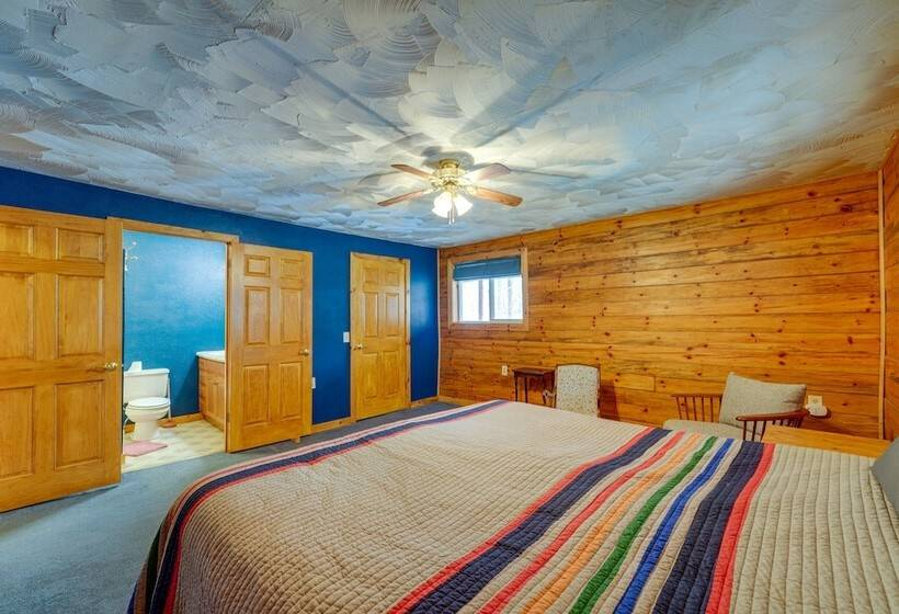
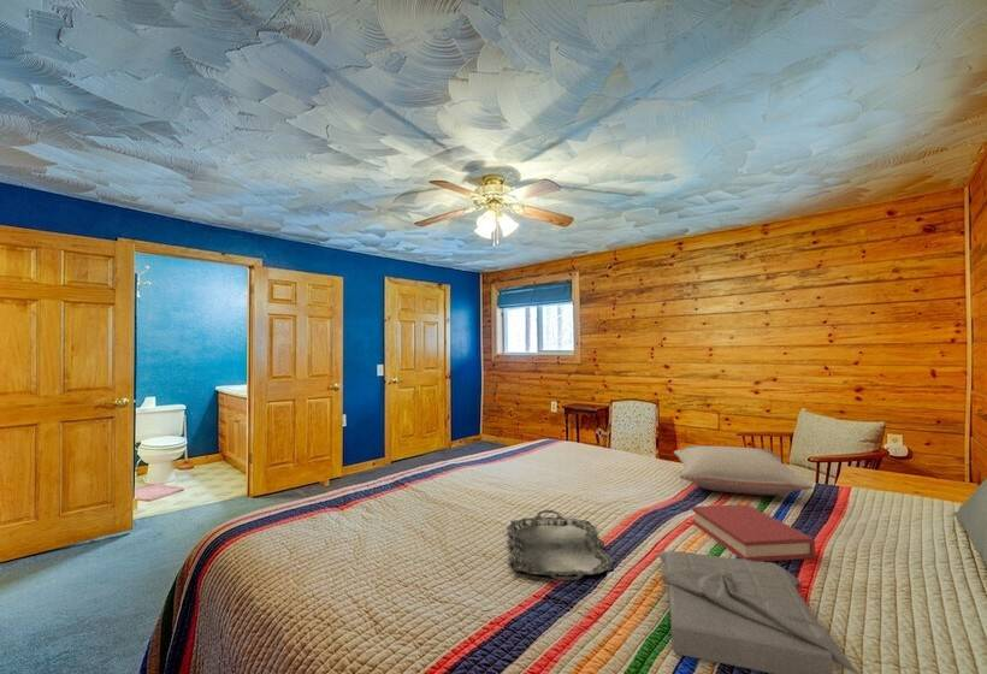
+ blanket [656,550,859,674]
+ hardback book [691,503,816,562]
+ pillow [673,444,815,497]
+ serving tray [506,509,615,583]
